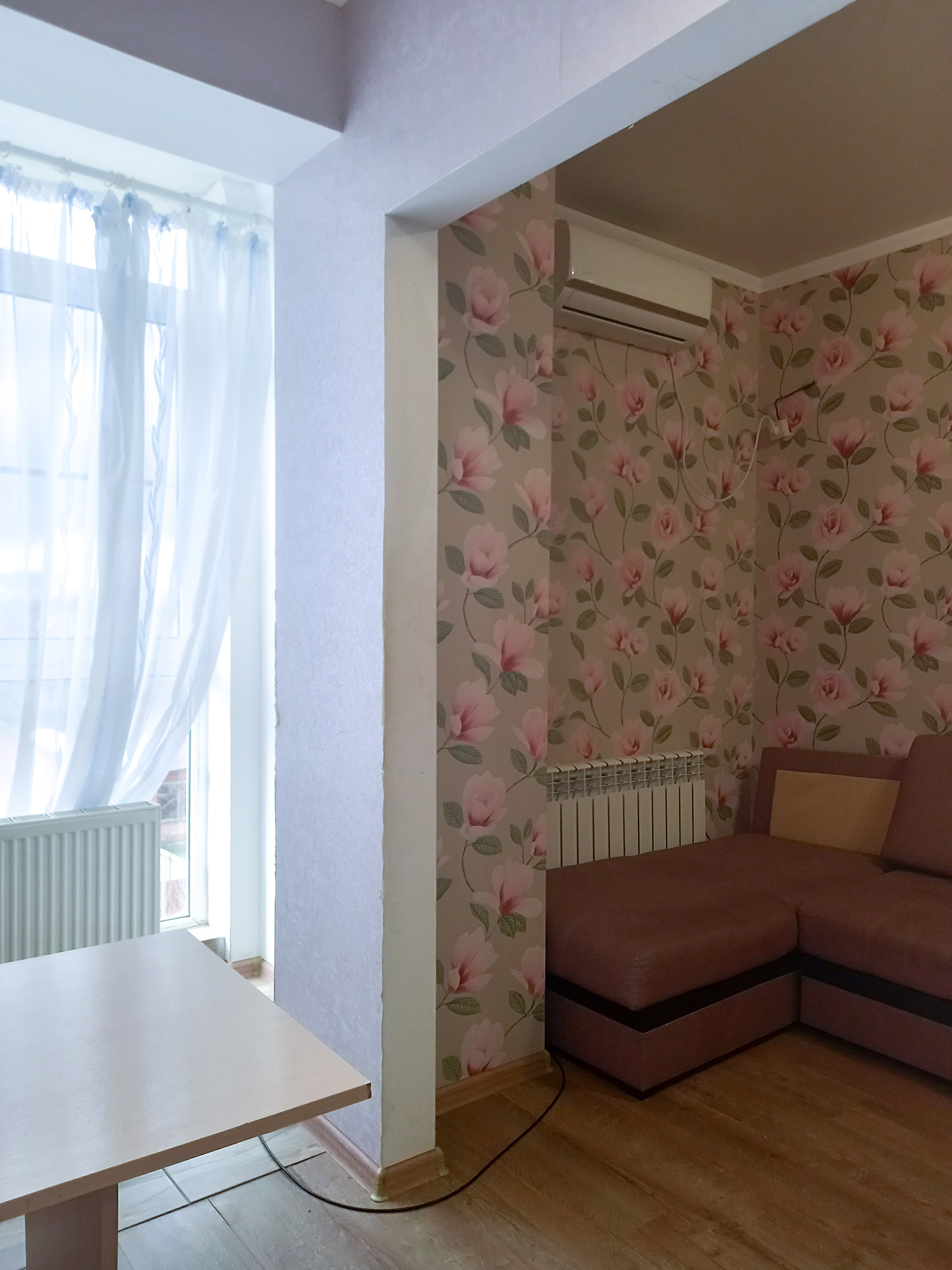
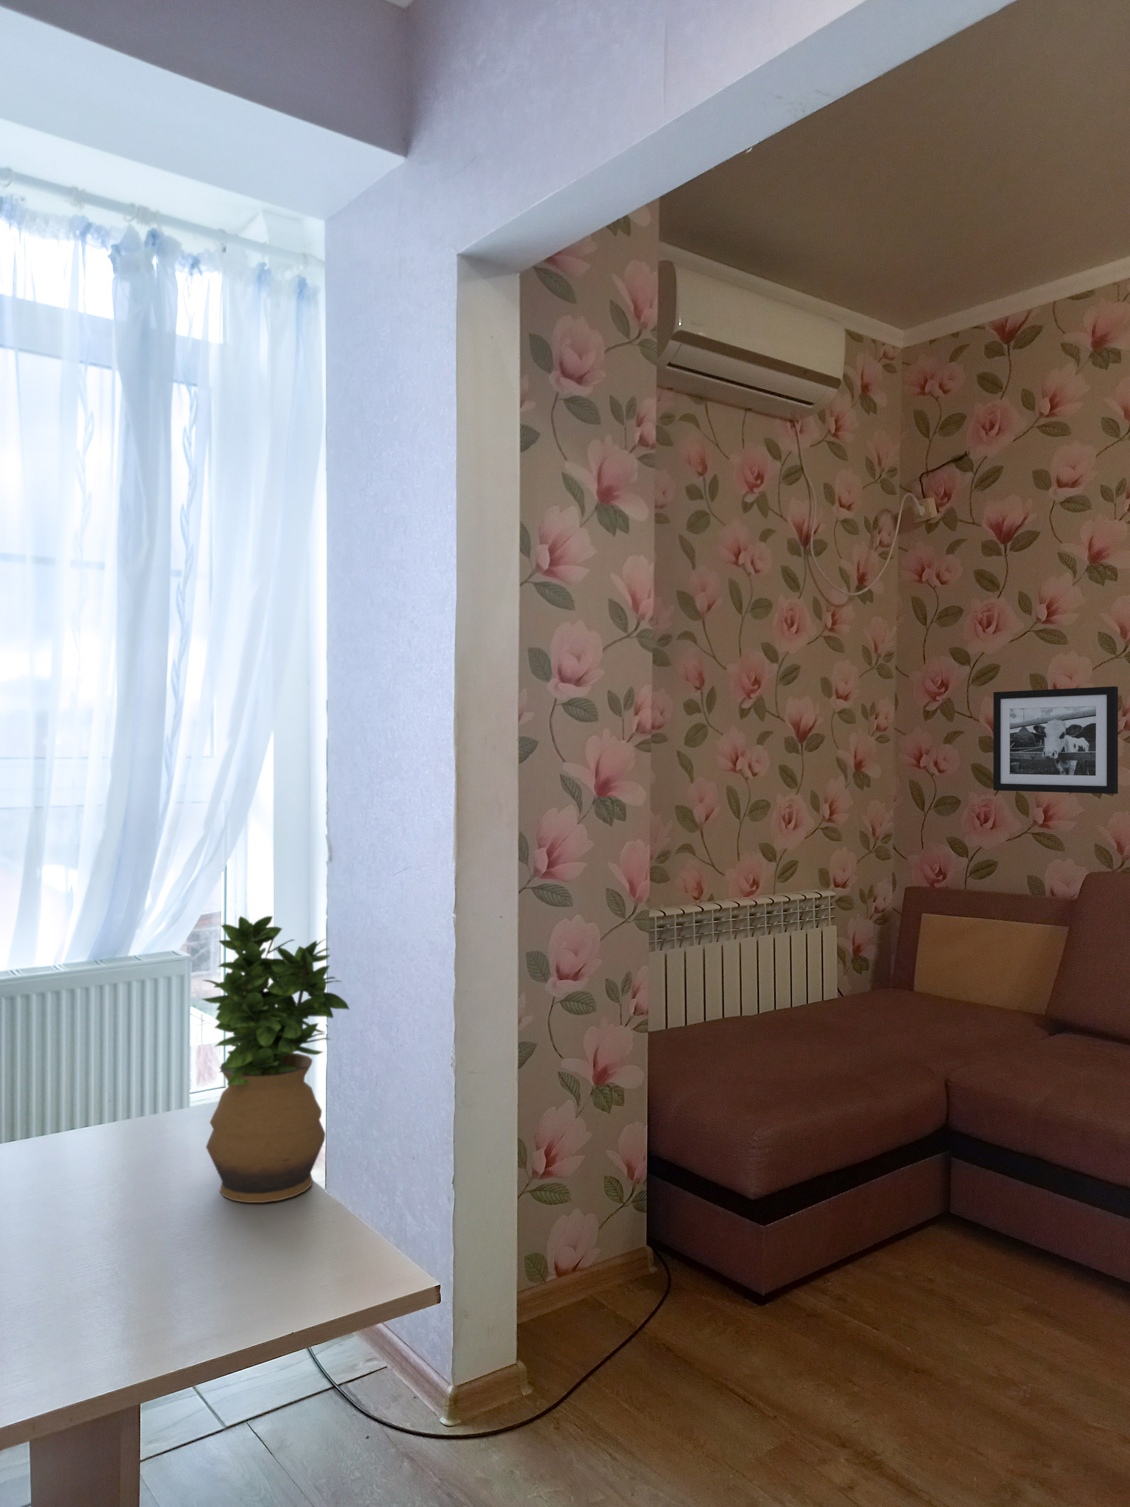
+ picture frame [992,686,1118,795]
+ potted plant [201,915,350,1203]
